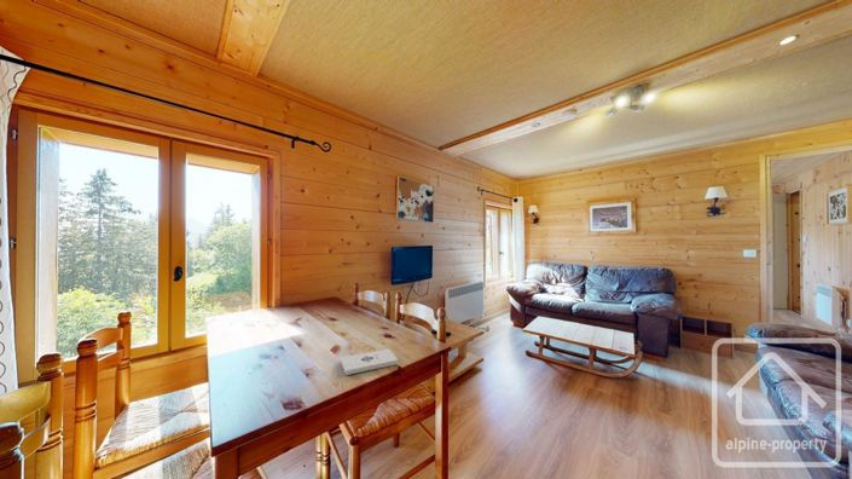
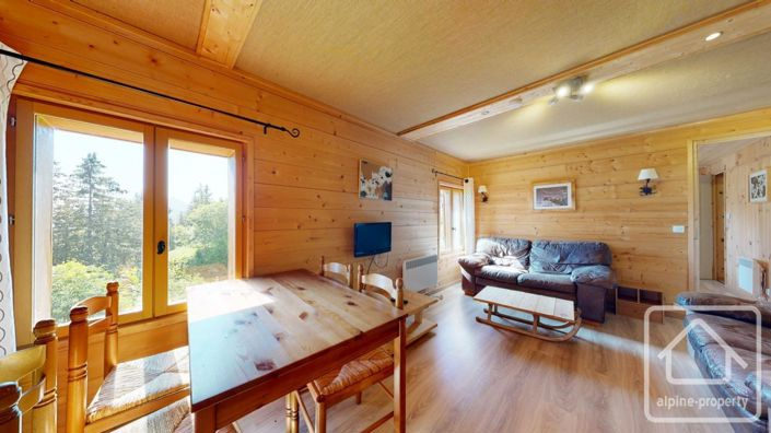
- notepad [340,348,400,376]
